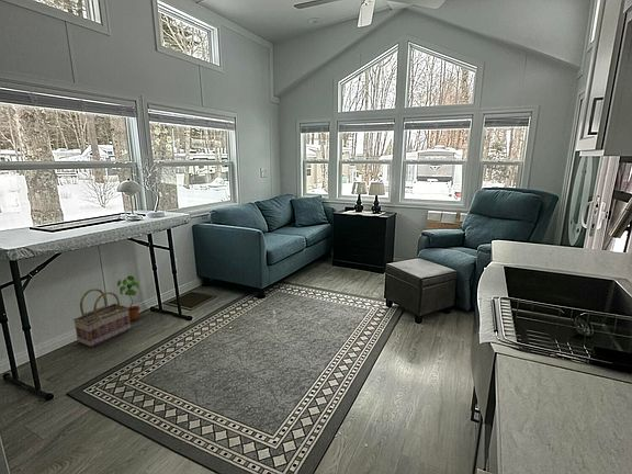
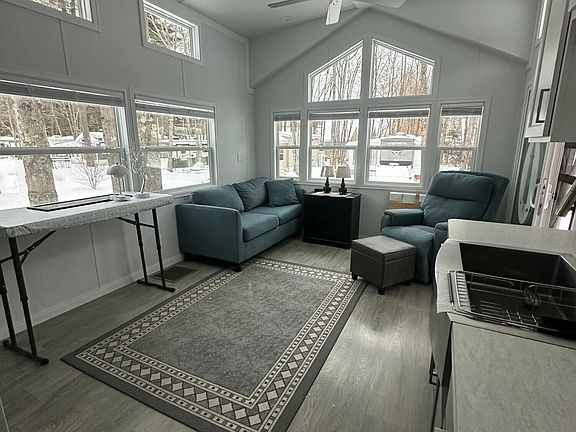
- basket [72,287,132,348]
- potted plant [116,274,142,321]
